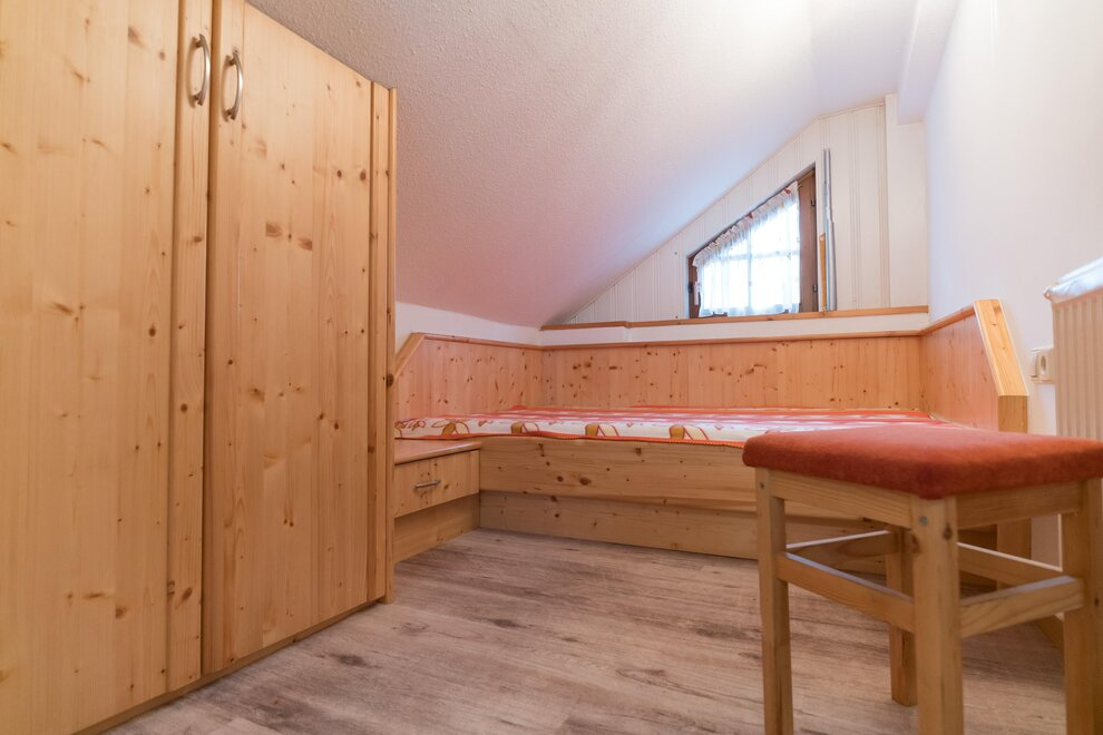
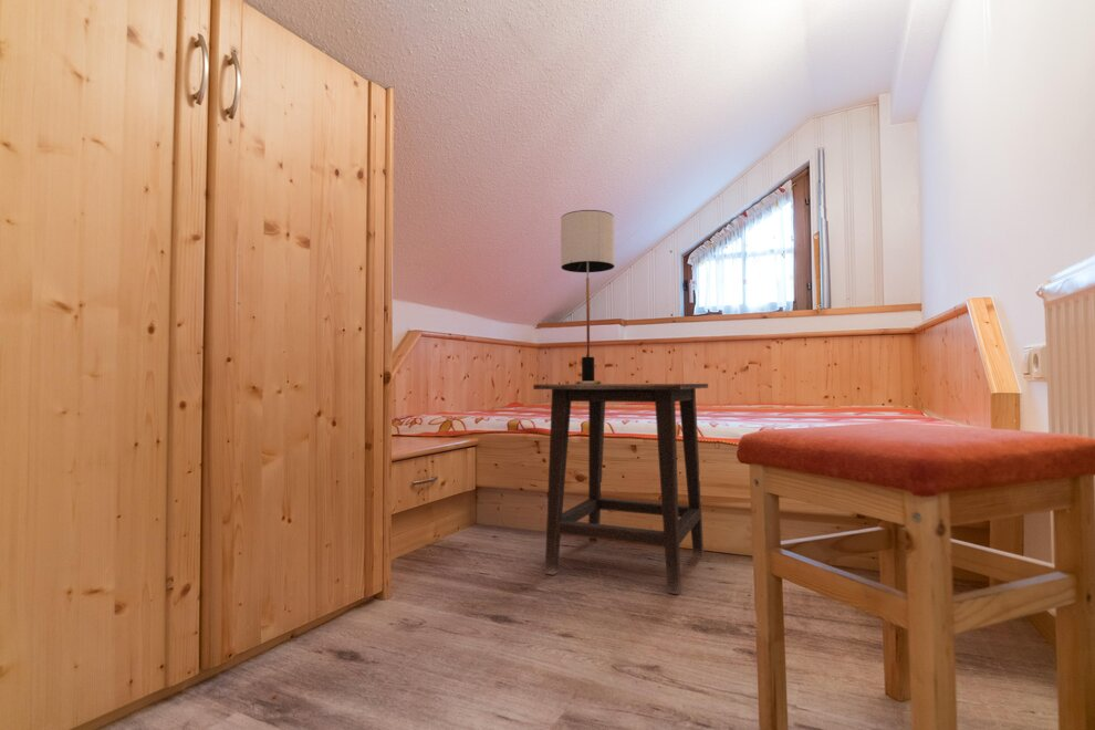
+ table lamp [560,209,616,384]
+ side table [532,383,709,595]
